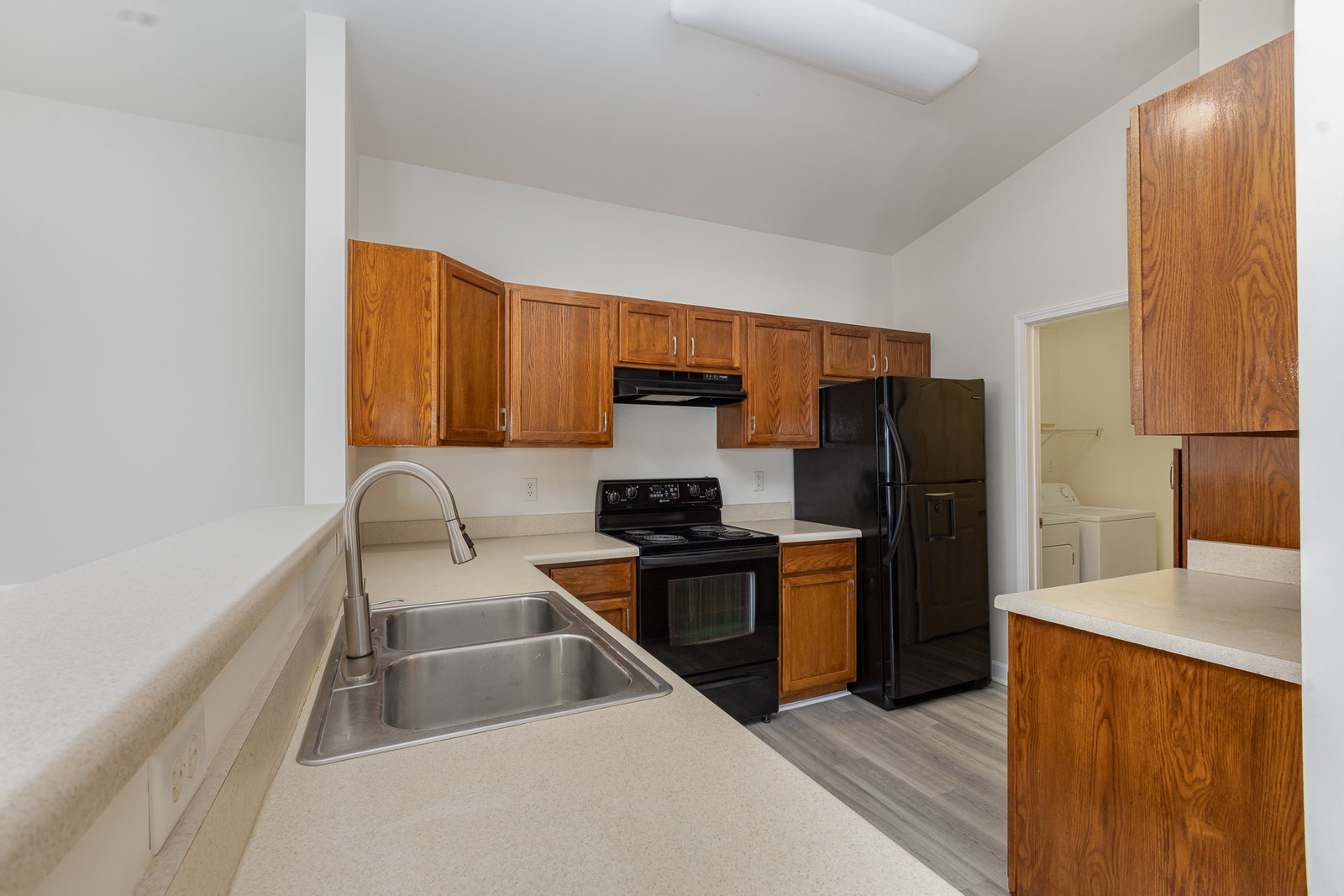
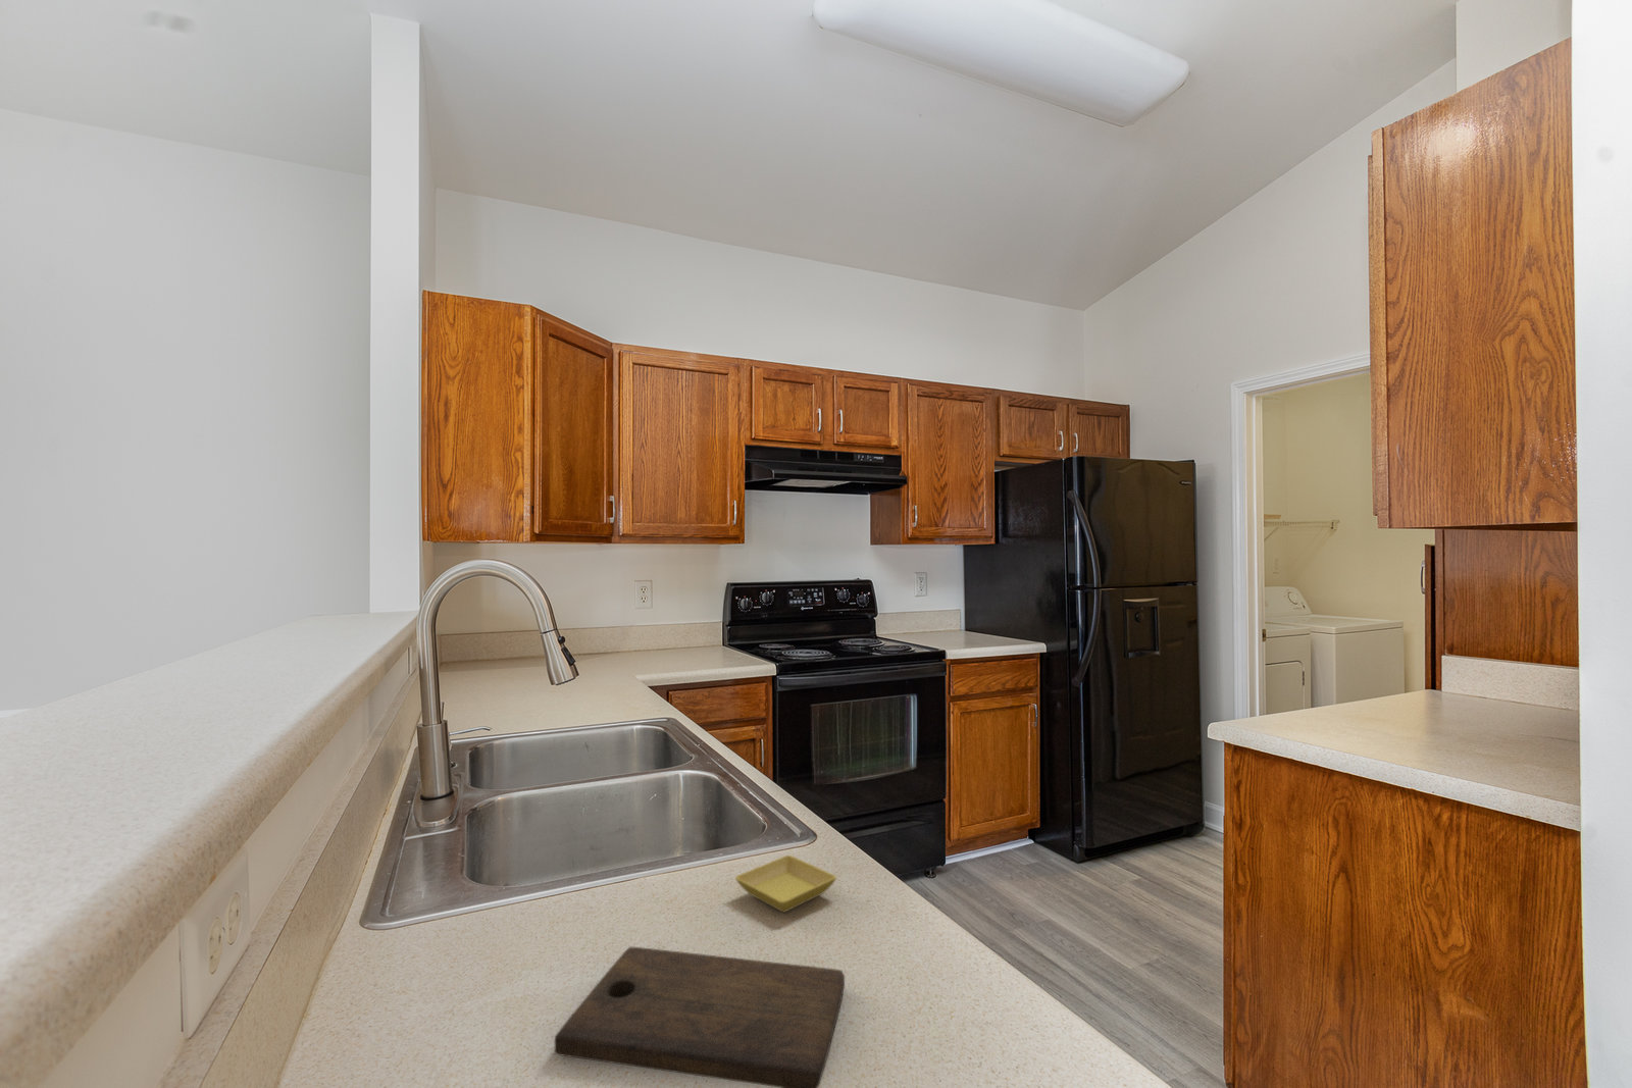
+ saucer [735,855,838,913]
+ cutting board [554,946,845,1088]
